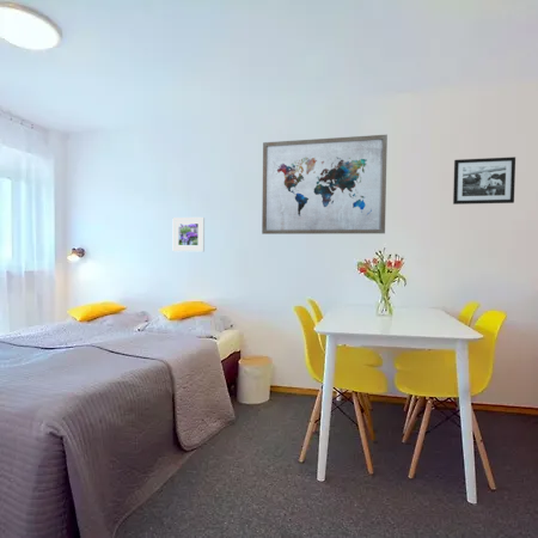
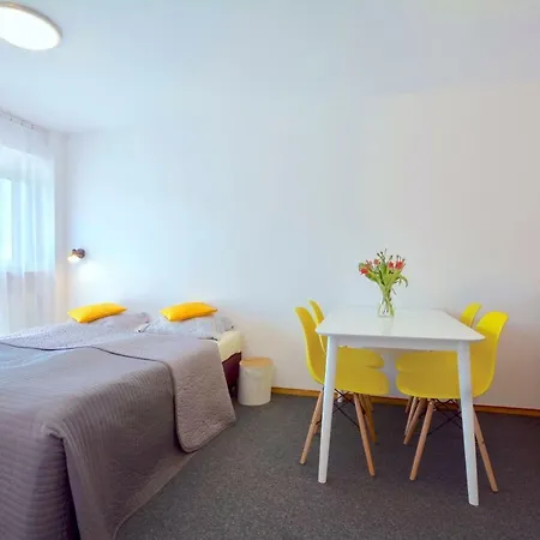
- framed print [172,216,206,252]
- picture frame [452,155,516,206]
- wall art [261,134,389,236]
